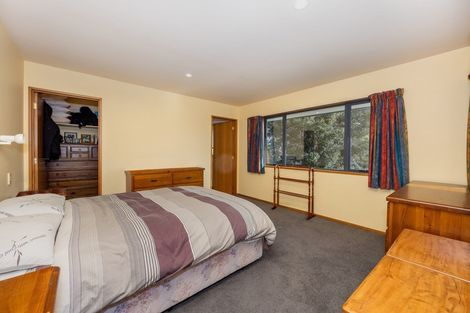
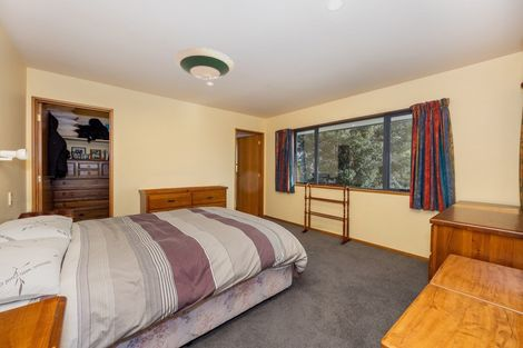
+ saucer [174,47,235,80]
